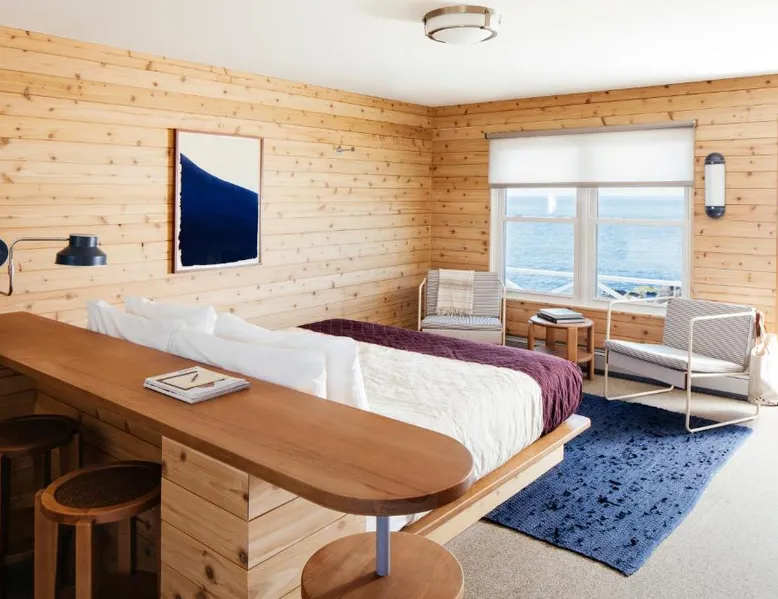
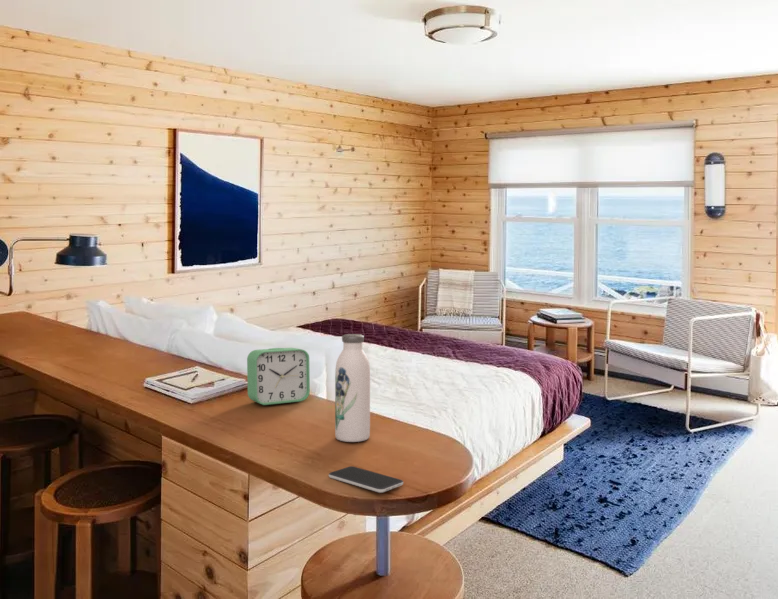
+ alarm clock [246,347,311,406]
+ water bottle [334,333,371,443]
+ smartphone [328,465,404,494]
